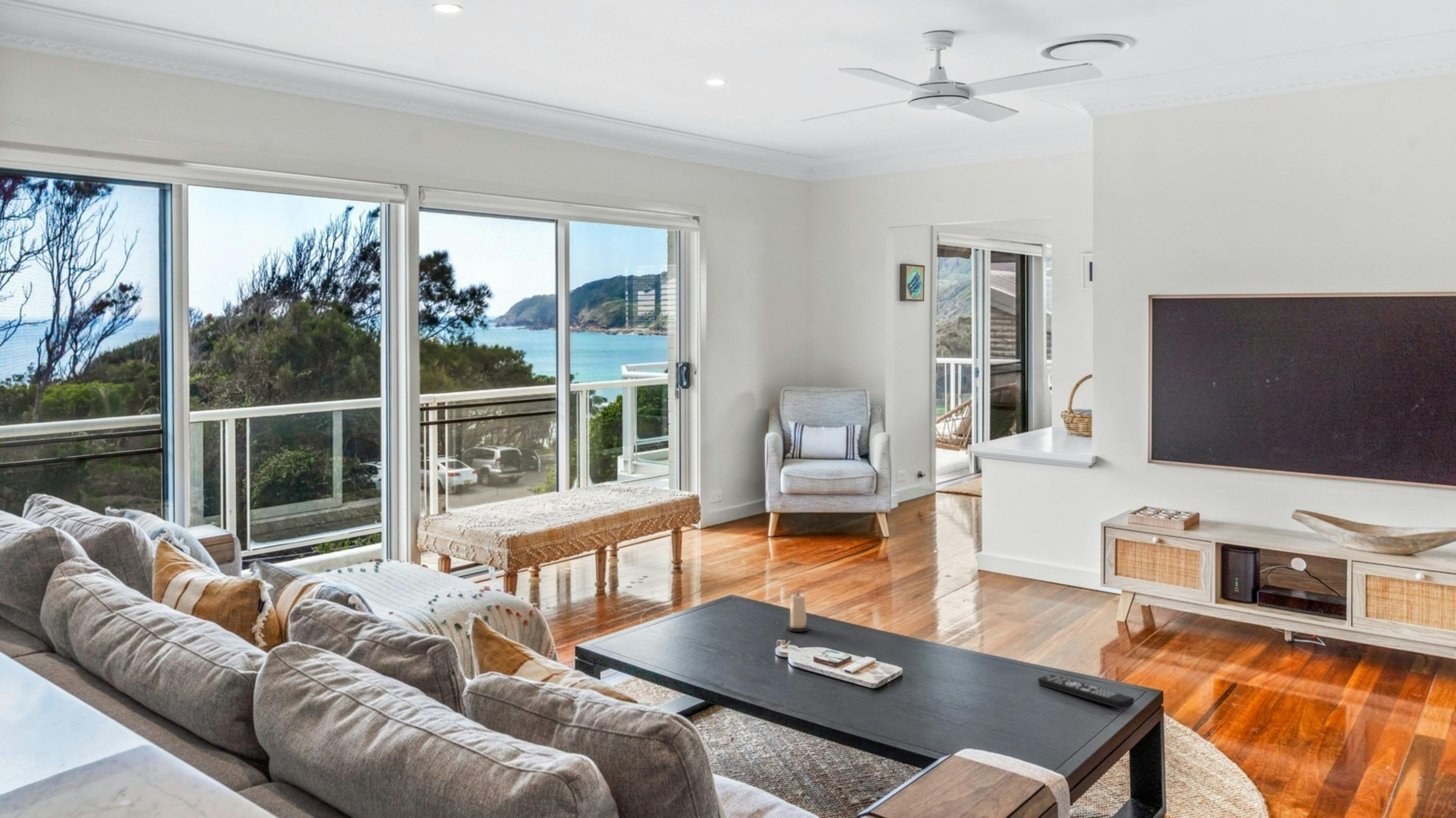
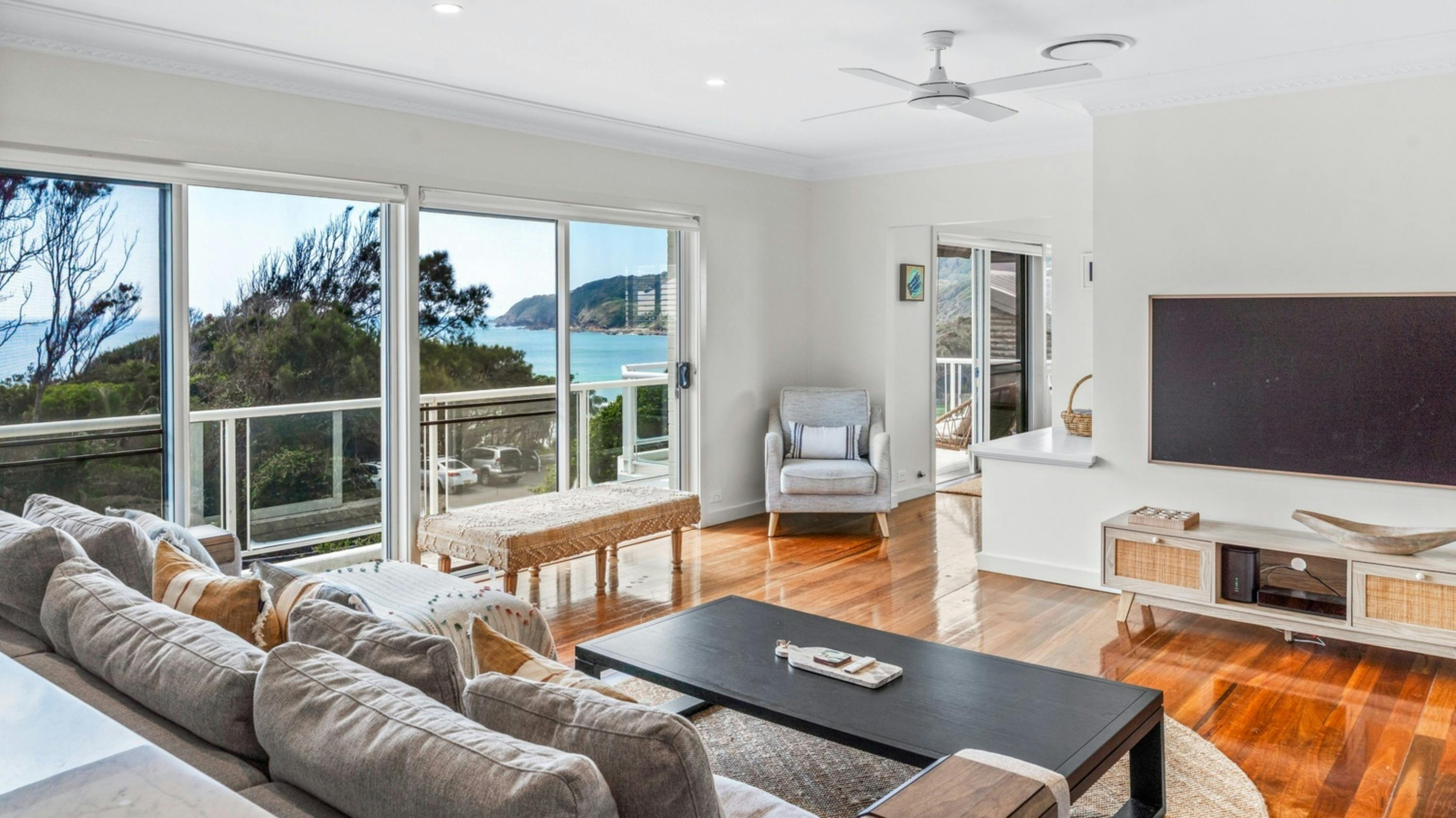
- remote control [1037,674,1135,709]
- candle [786,591,810,632]
